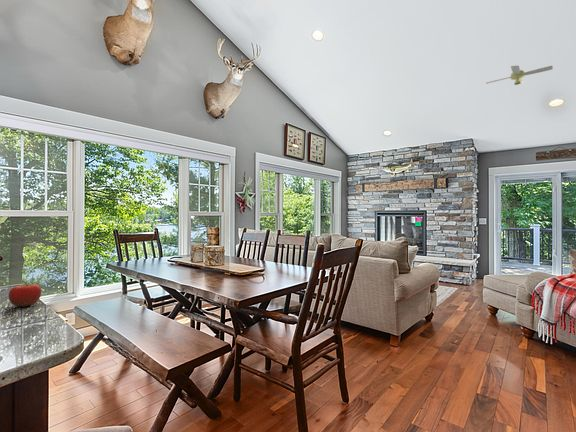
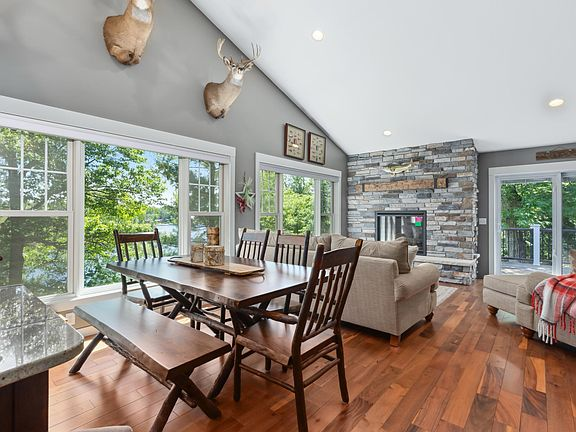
- ceiling fan [485,65,554,87]
- fruit [8,280,43,308]
